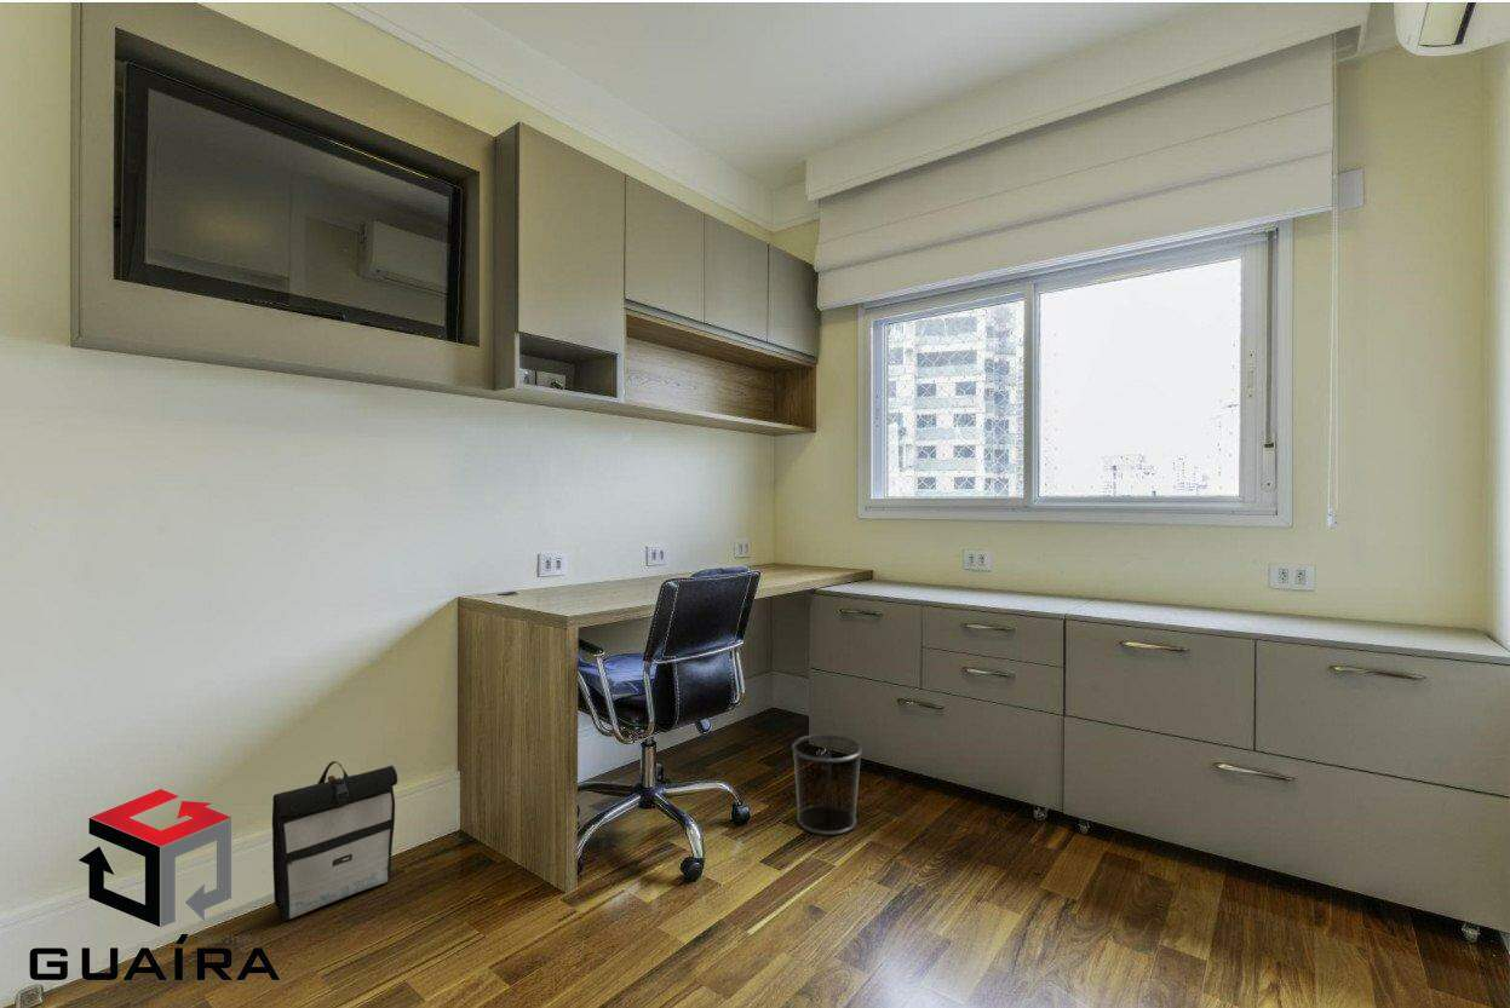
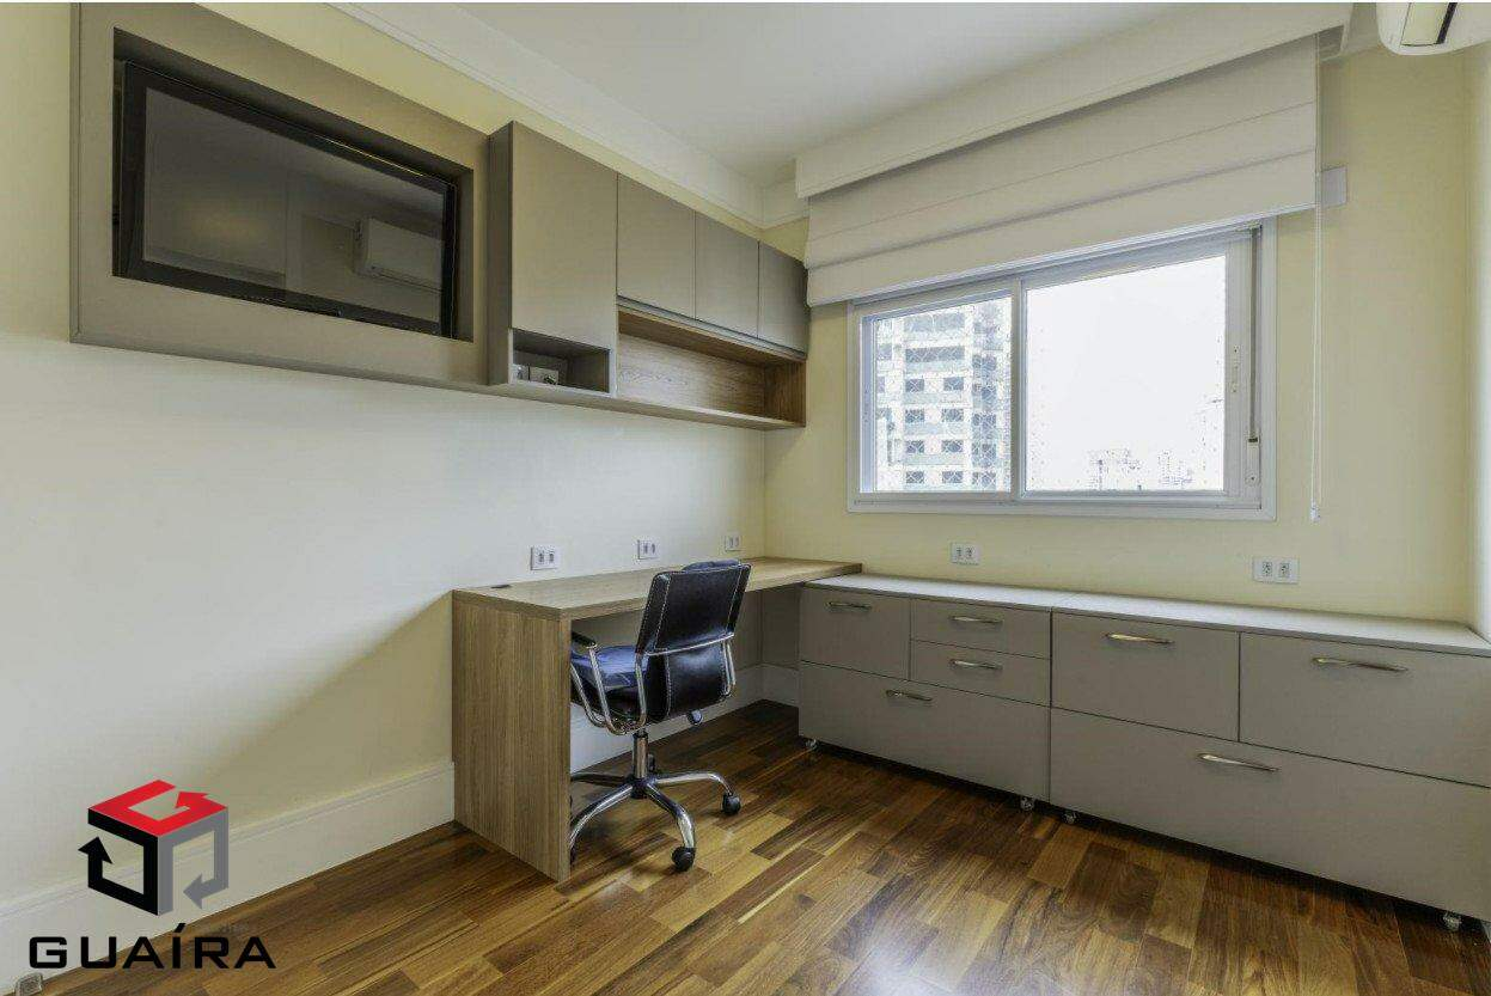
- backpack [271,760,398,922]
- waste bin [791,733,863,836]
